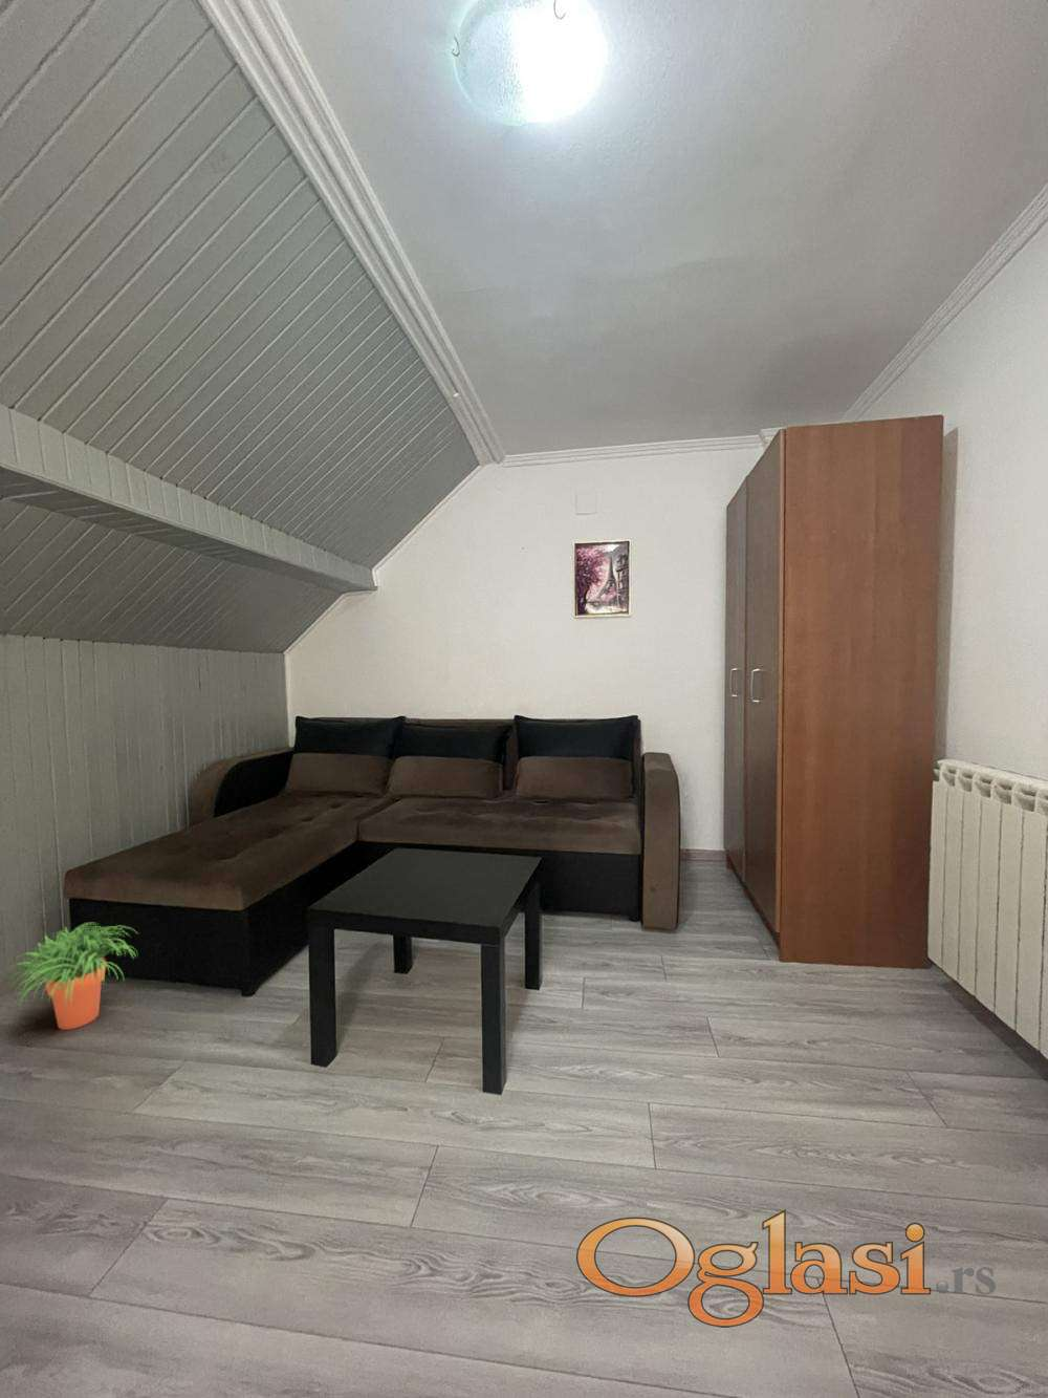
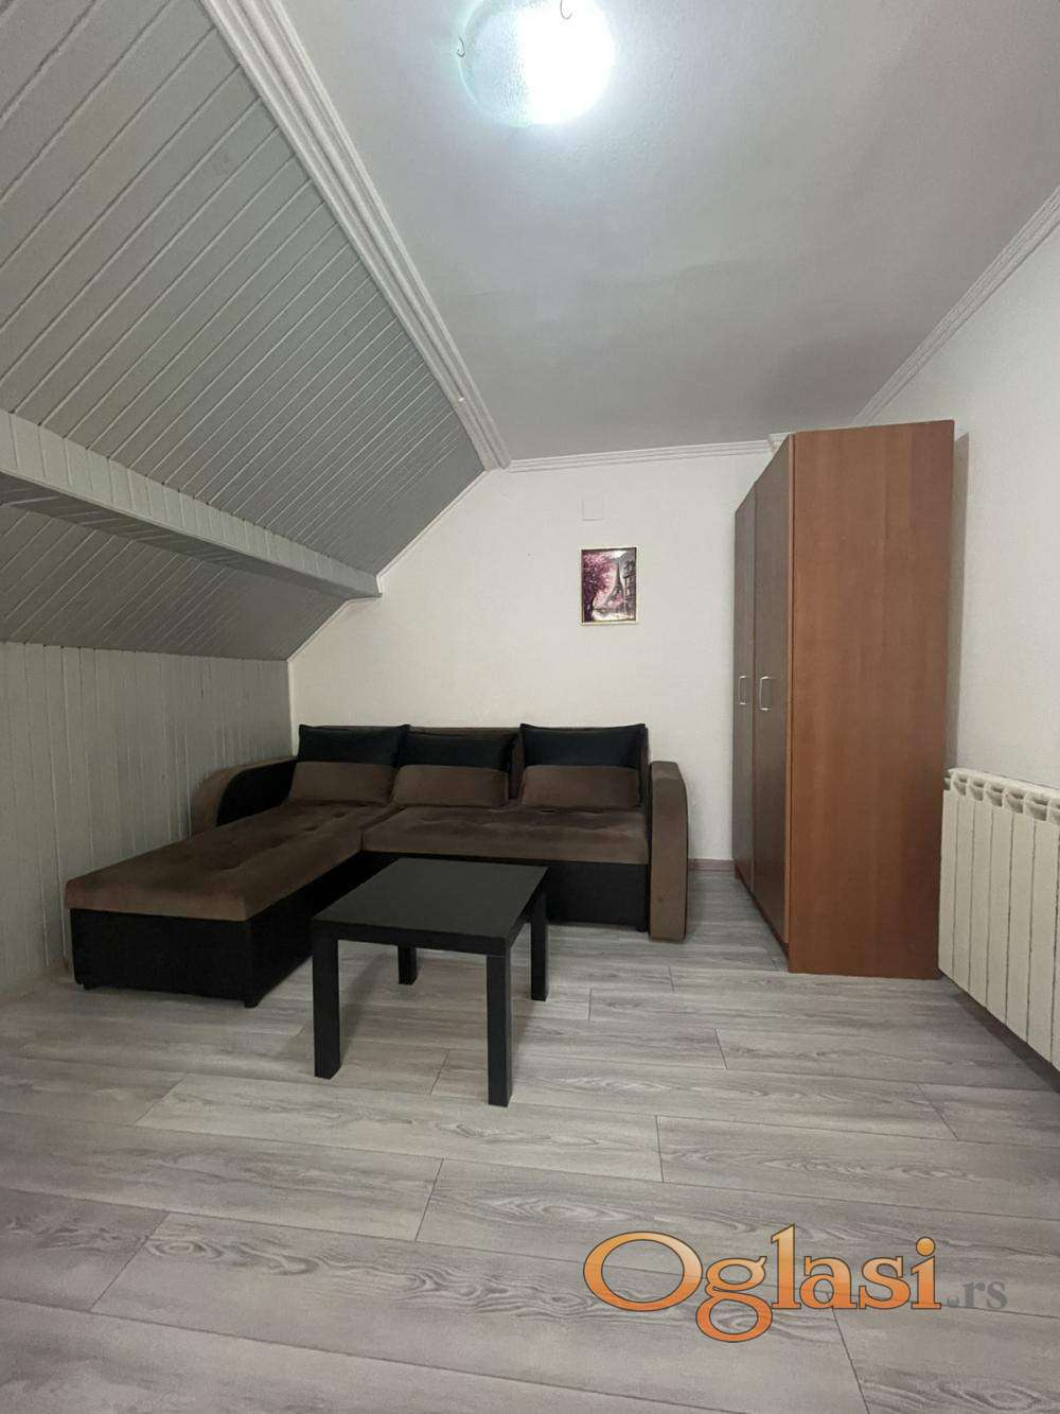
- potted plant [2,922,140,1031]
